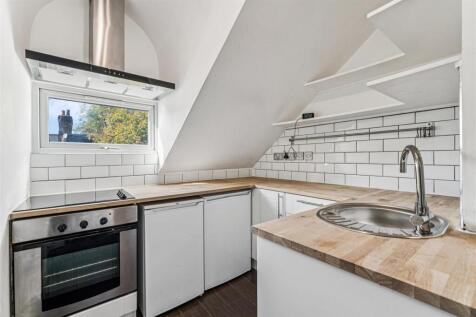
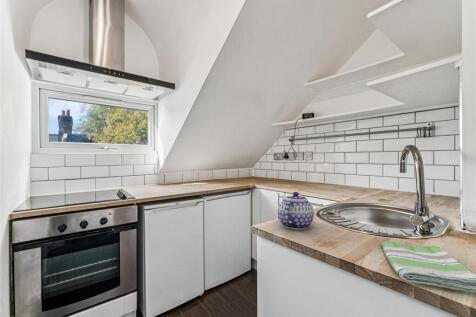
+ teapot [277,191,315,231]
+ dish towel [380,241,476,294]
